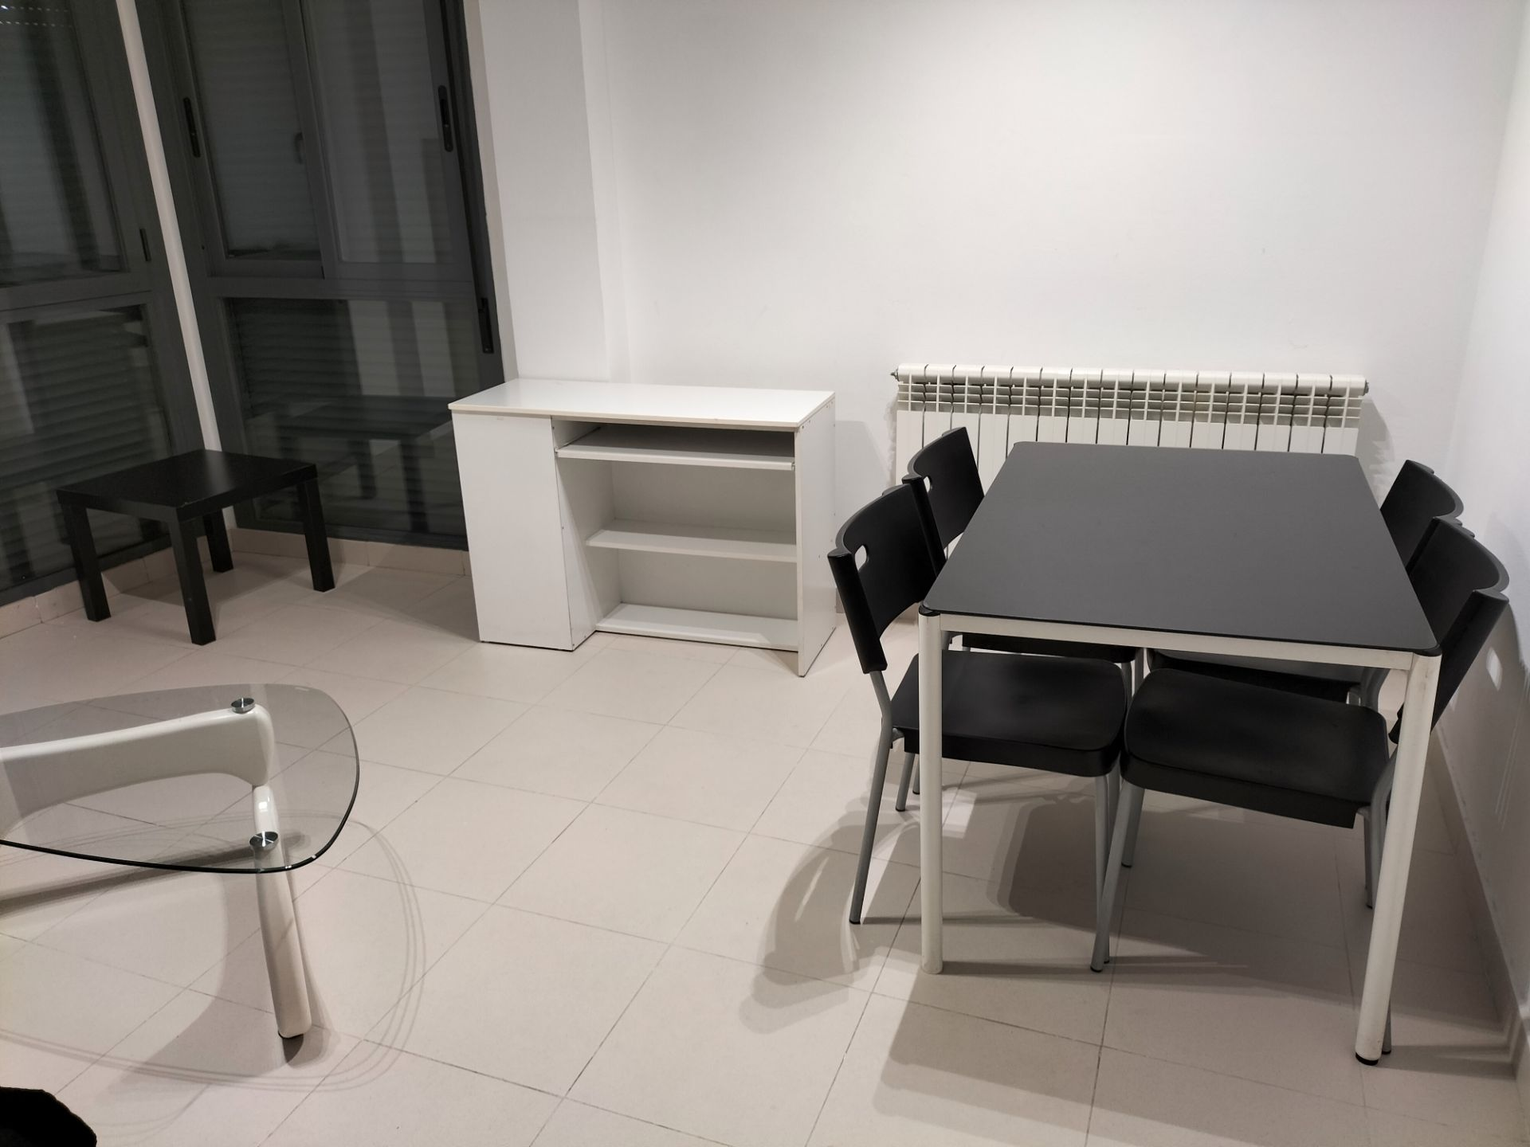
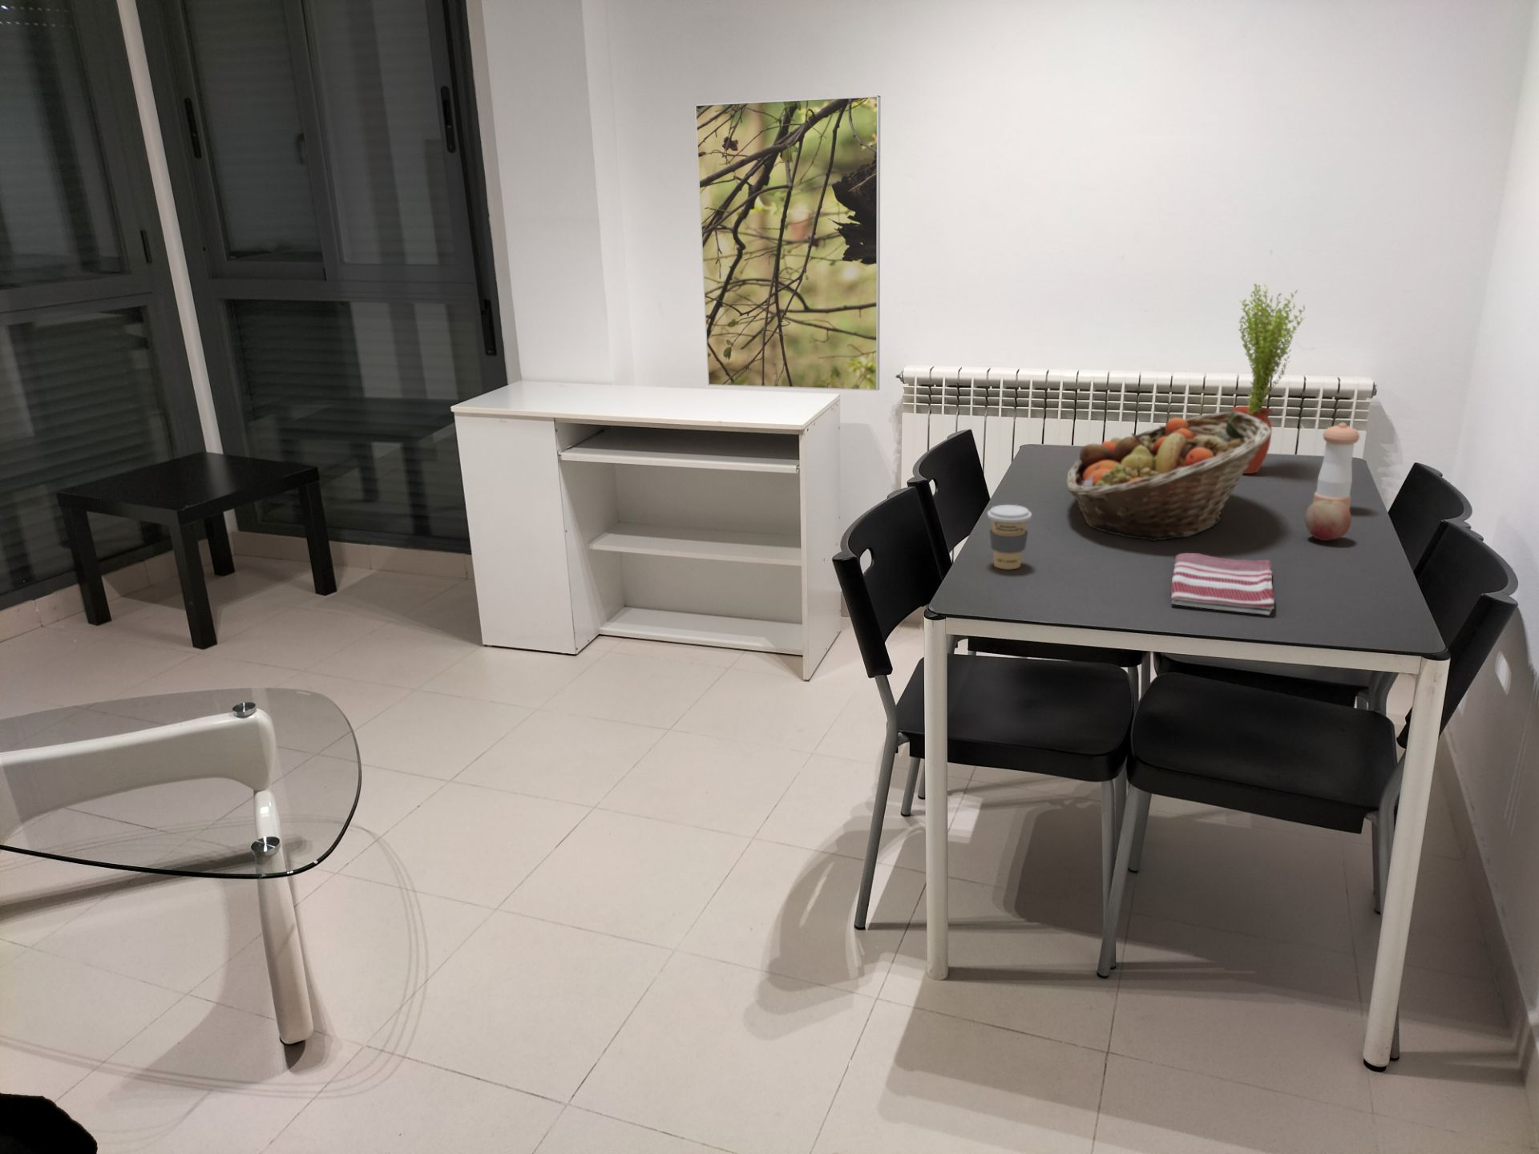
+ potted plant [1231,282,1306,474]
+ fruit [1304,501,1352,542]
+ dish towel [1169,553,1275,616]
+ coffee cup [986,504,1032,570]
+ fruit basket [1065,411,1272,542]
+ pepper shaker [1312,422,1360,510]
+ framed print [694,95,881,392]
